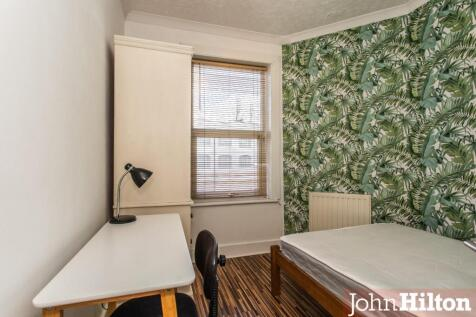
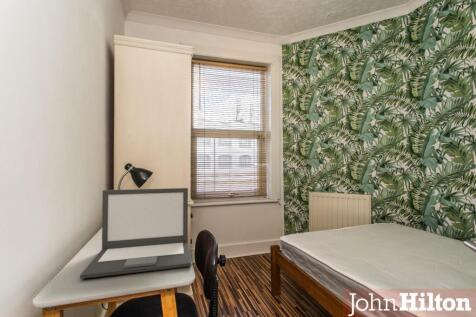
+ laptop [79,187,192,280]
